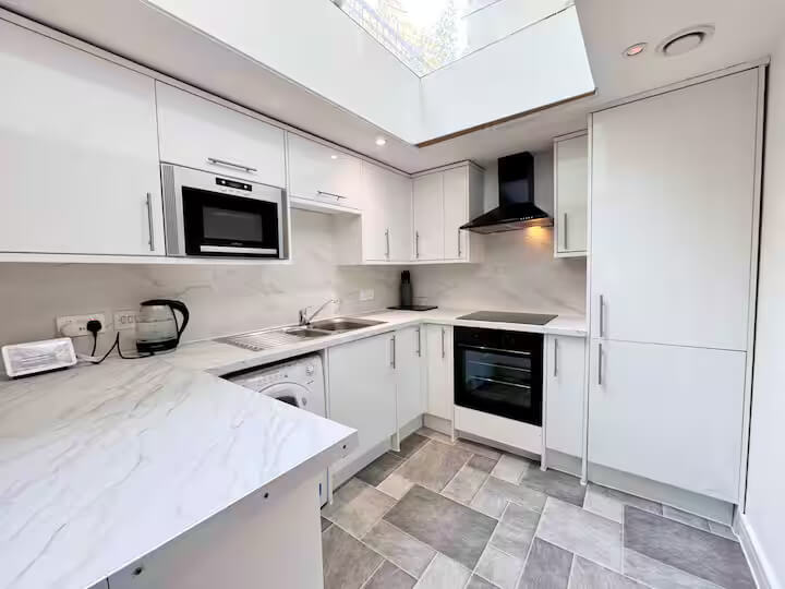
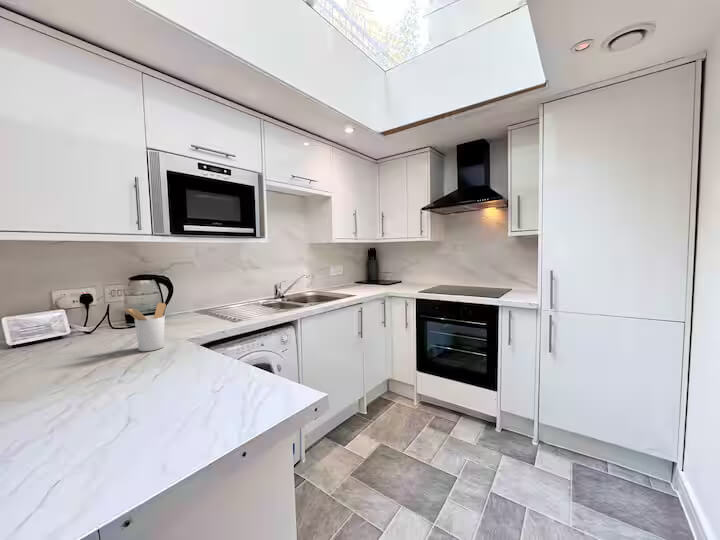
+ utensil holder [123,302,167,352]
